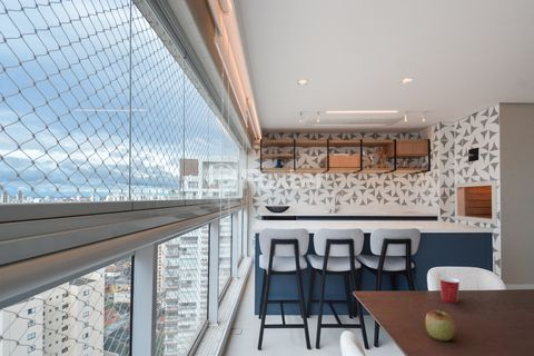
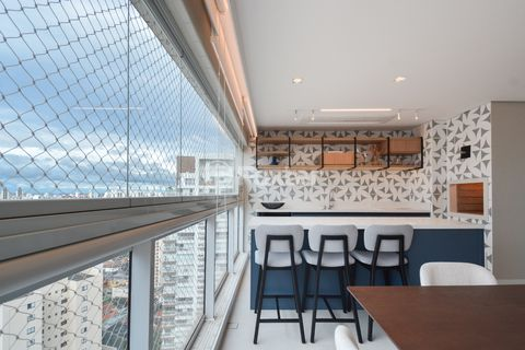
- apple [424,308,456,343]
- mug [439,276,461,304]
